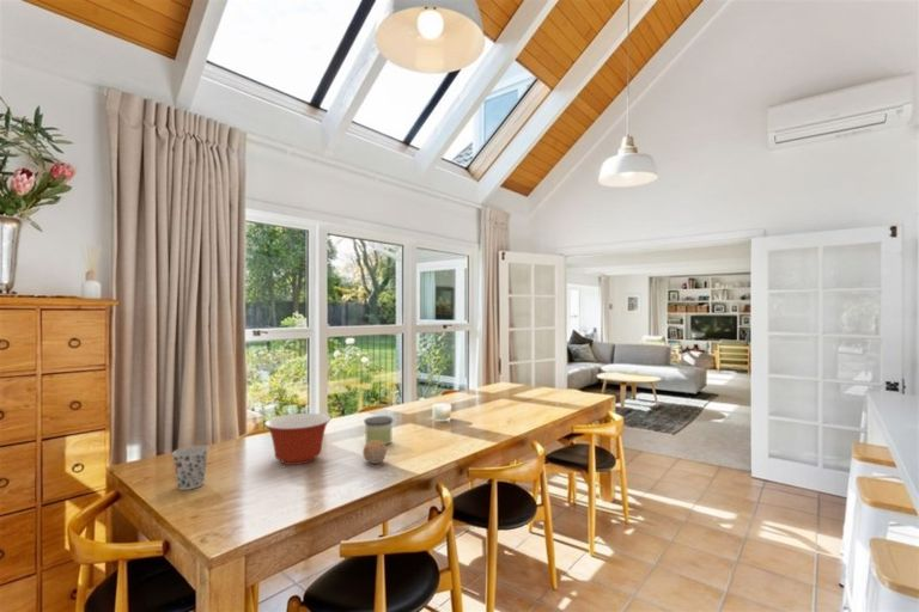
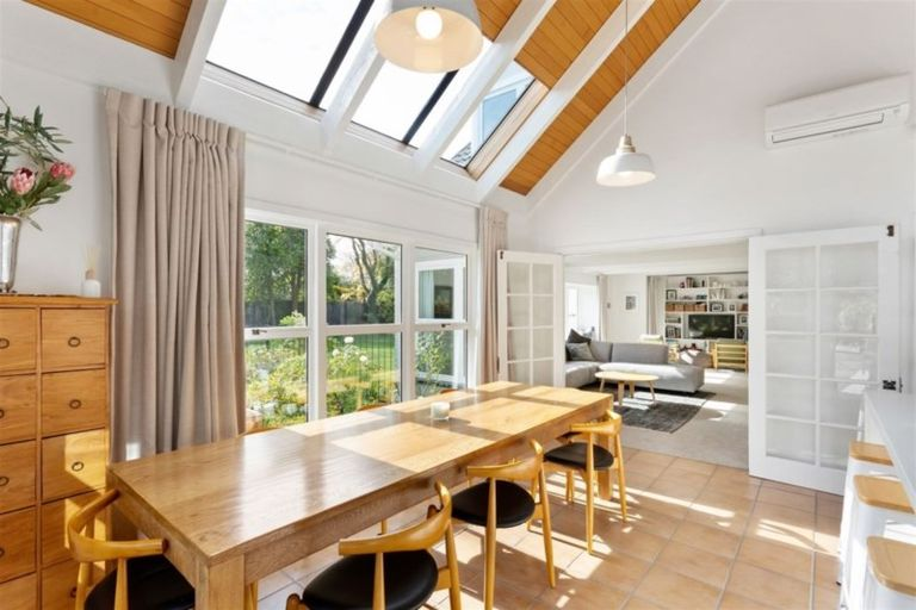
- candle [363,415,394,446]
- cup [171,445,209,491]
- fruit [361,441,388,465]
- mixing bowl [263,412,331,466]
